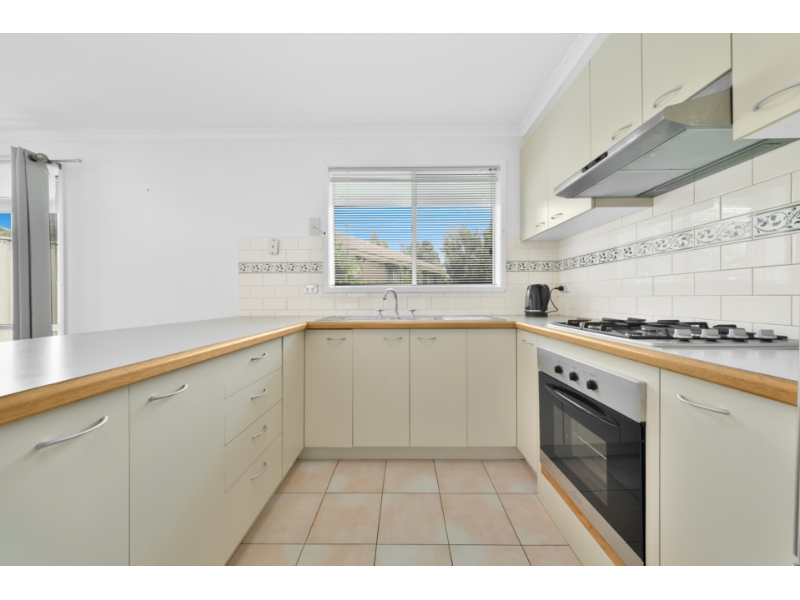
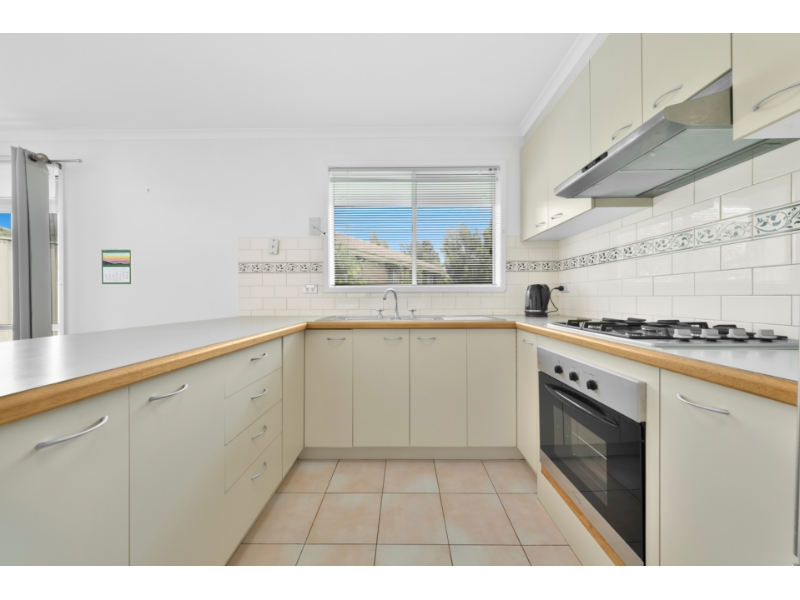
+ calendar [101,247,133,285]
